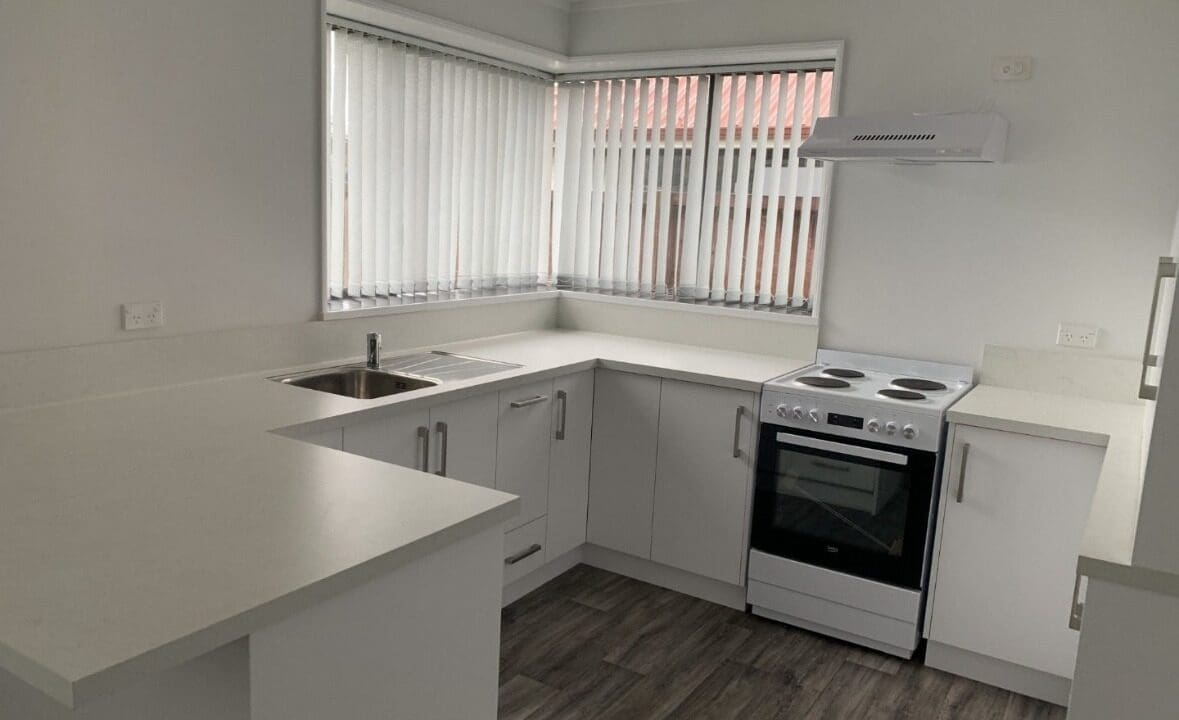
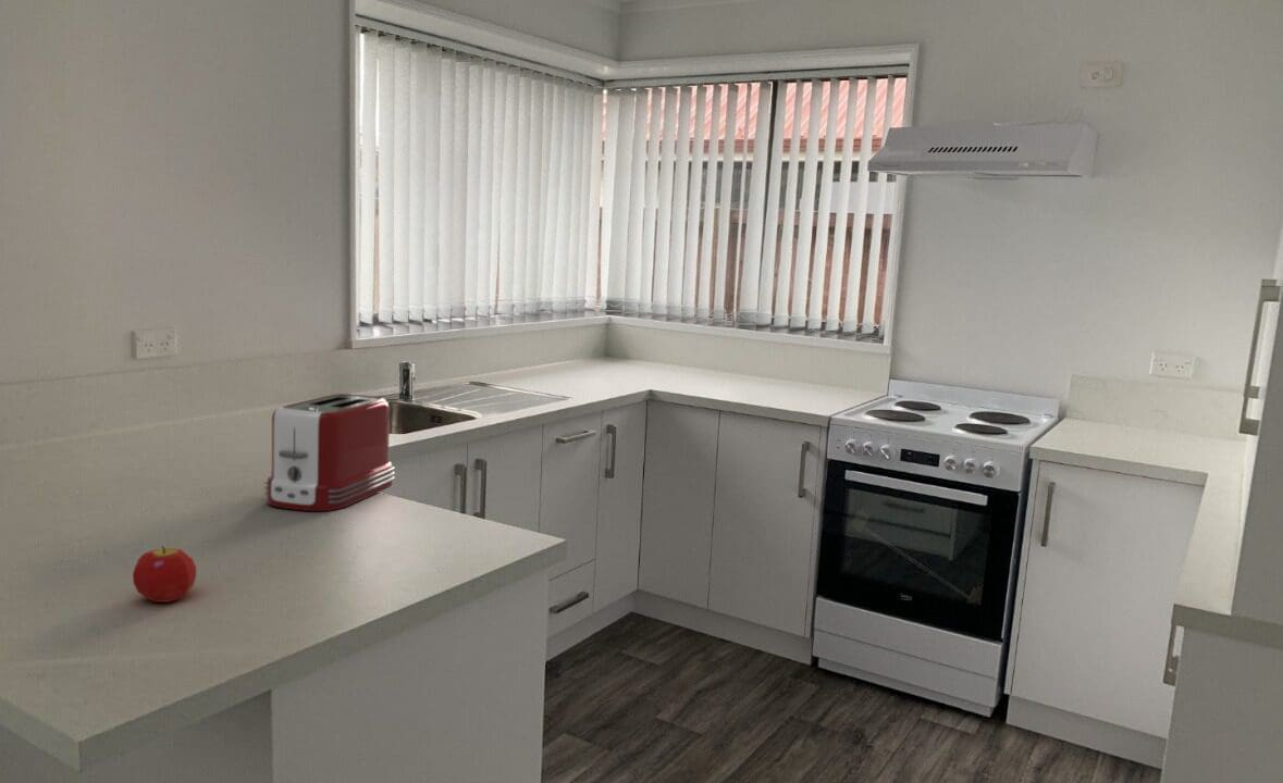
+ fruit [132,545,198,604]
+ toaster [263,393,396,512]
